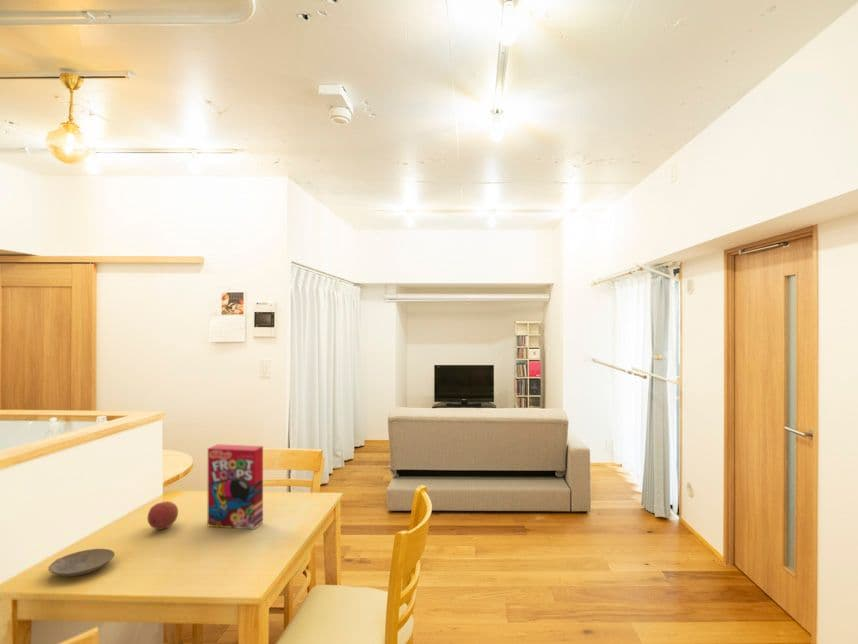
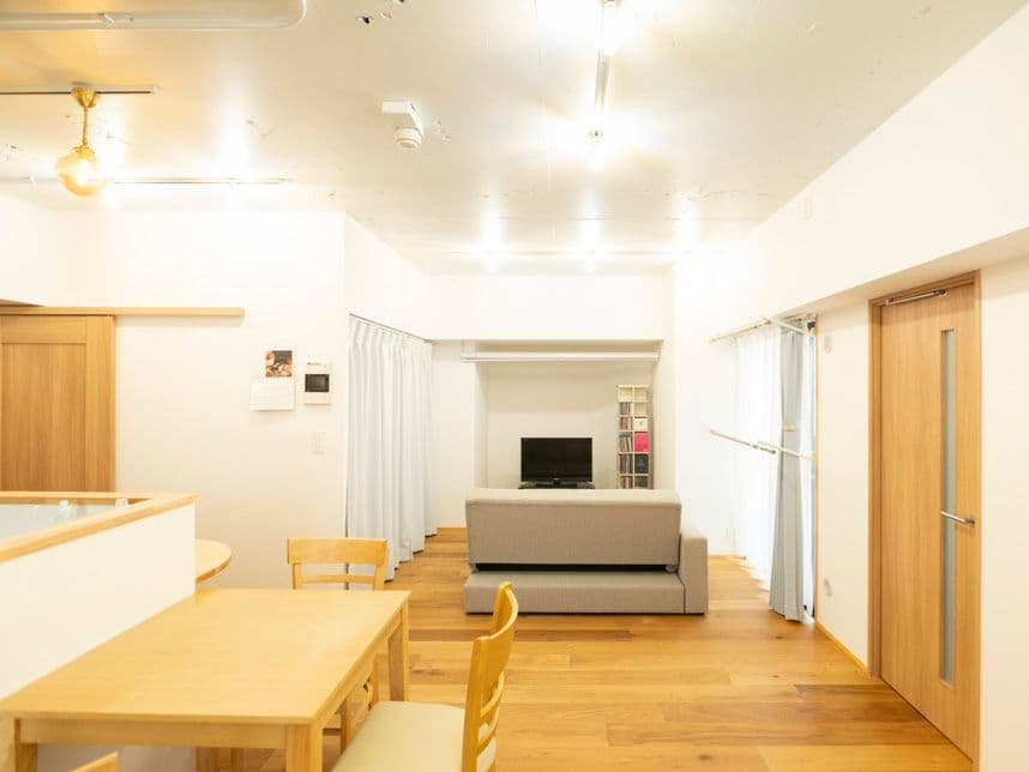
- fruit [146,500,179,530]
- plate [47,548,116,577]
- cereal box [207,443,264,530]
